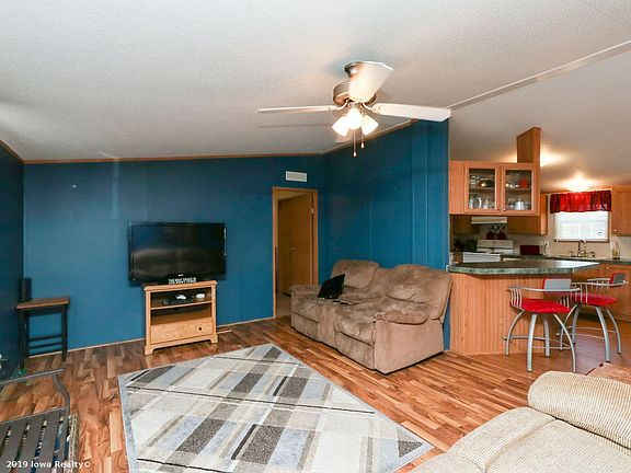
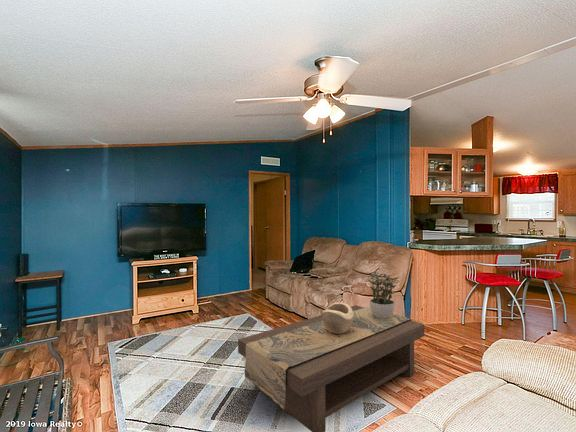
+ coffee table [237,304,425,432]
+ decorative bowl [321,302,353,334]
+ potted plant [364,270,400,319]
